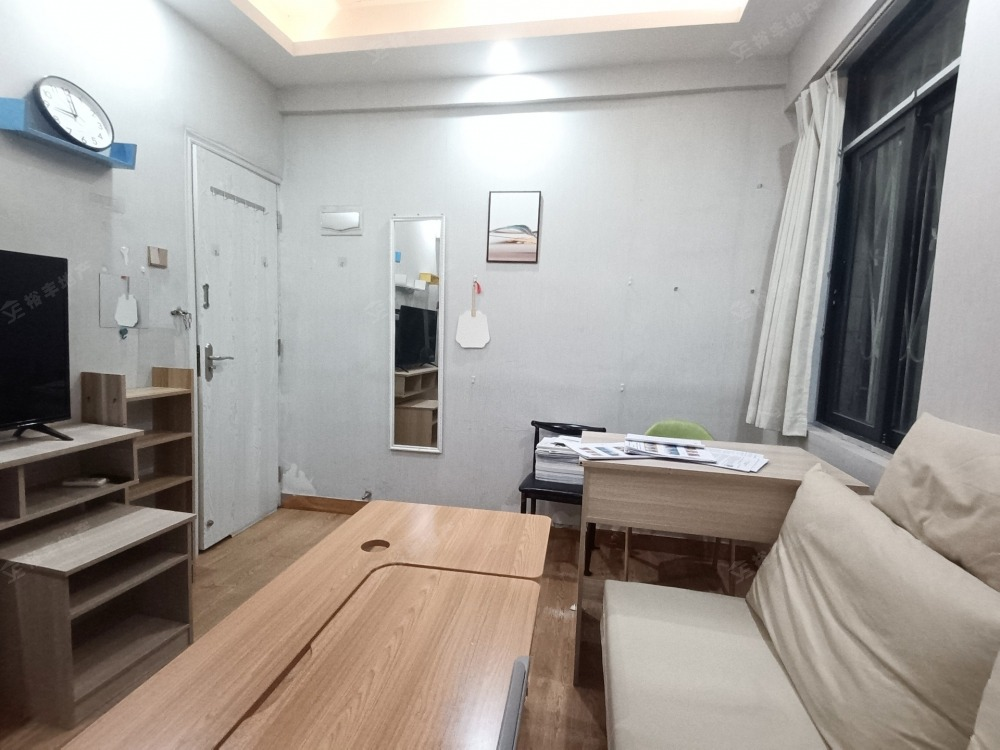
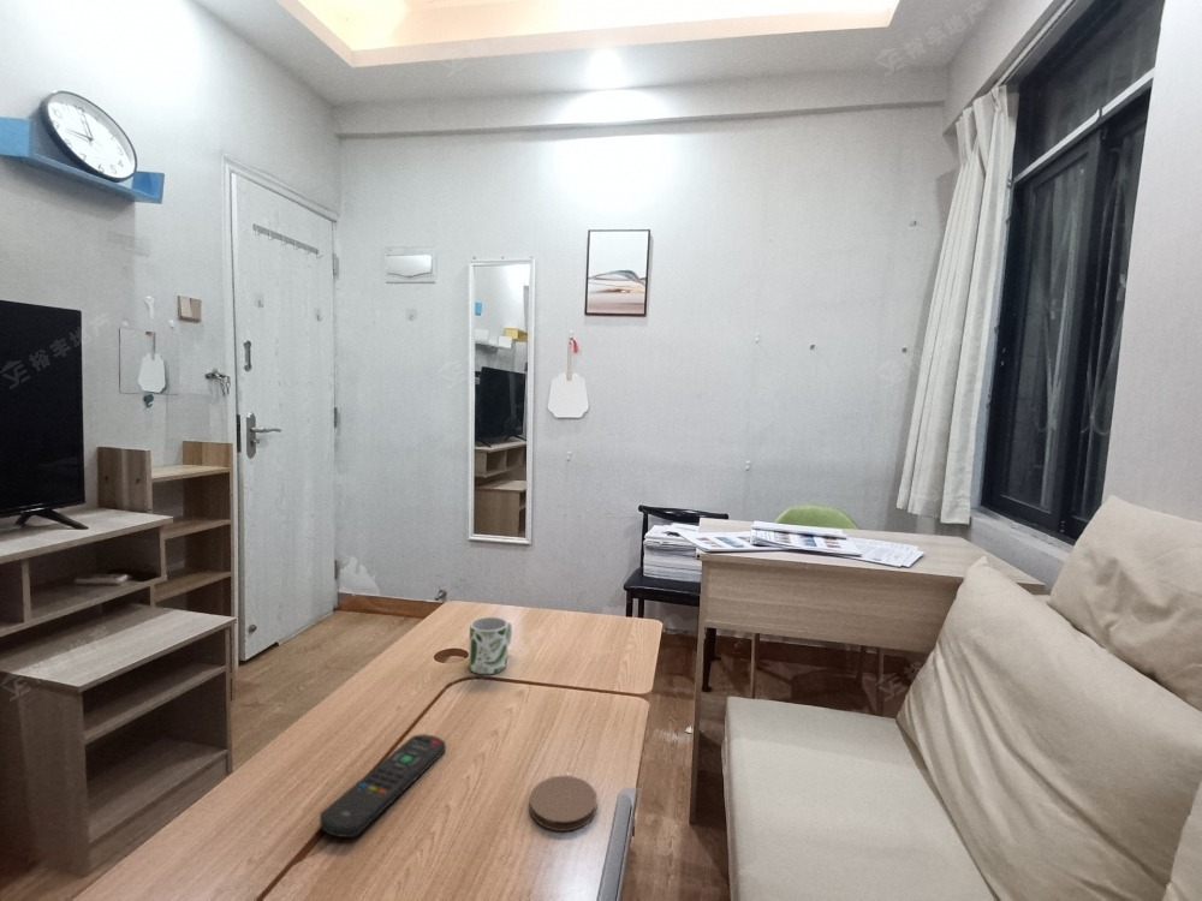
+ coaster [529,775,599,833]
+ remote control [319,733,447,839]
+ mug [468,616,513,675]
